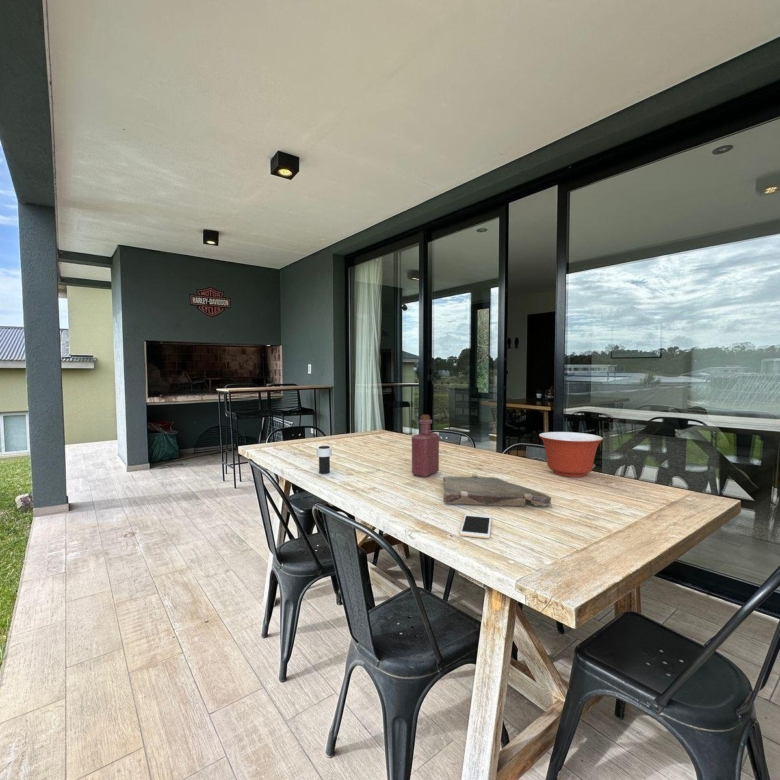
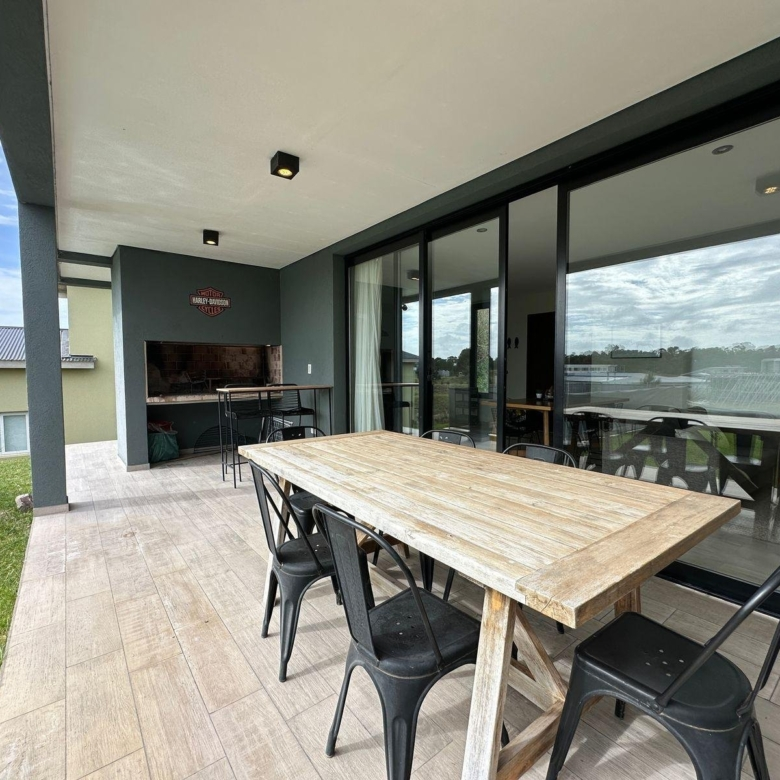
- bottle [411,414,440,478]
- mixing bowl [538,431,604,478]
- cup [315,445,333,474]
- cell phone [459,513,492,539]
- cutting board [442,473,553,507]
